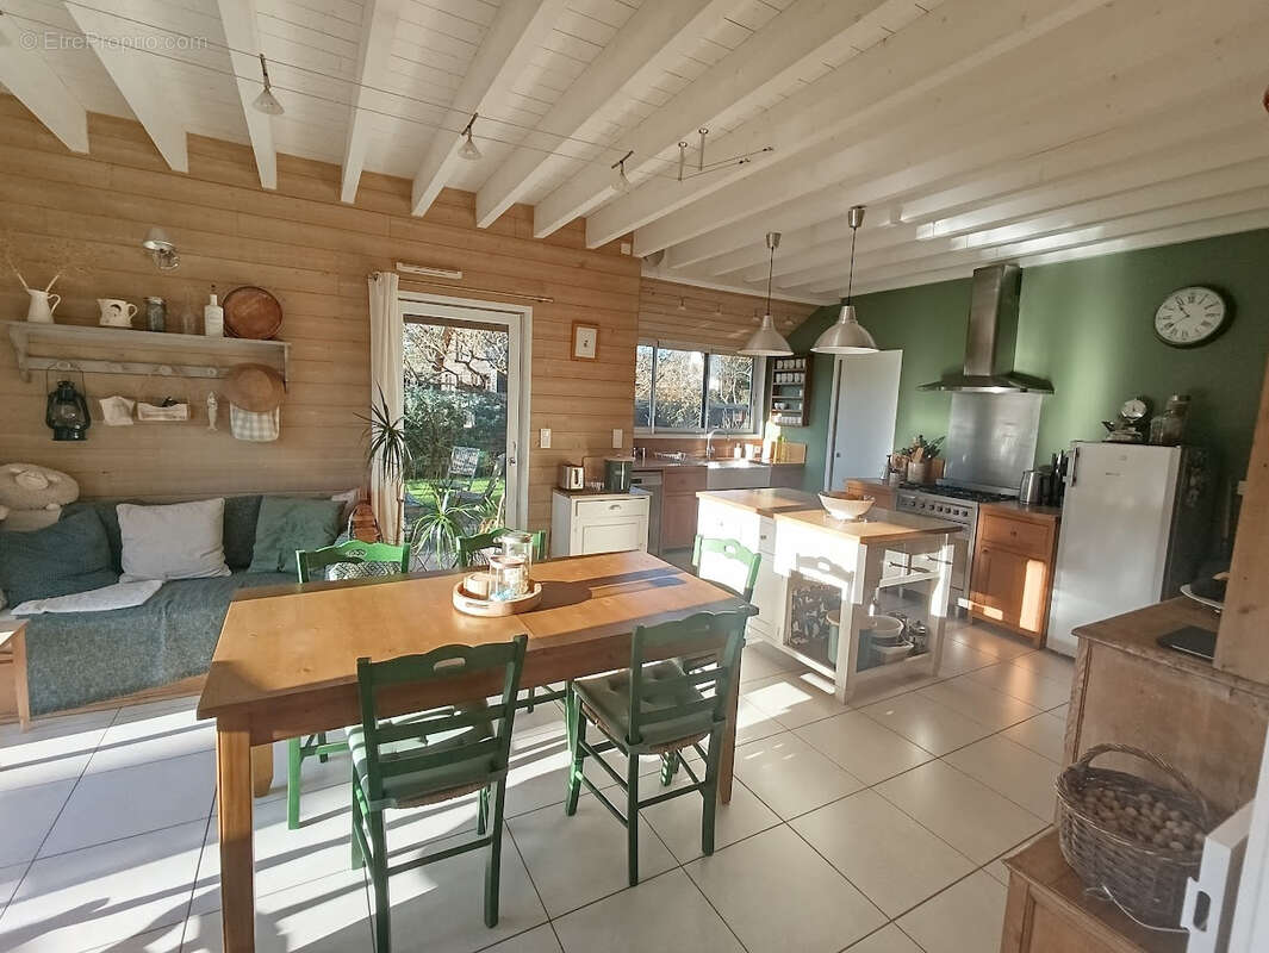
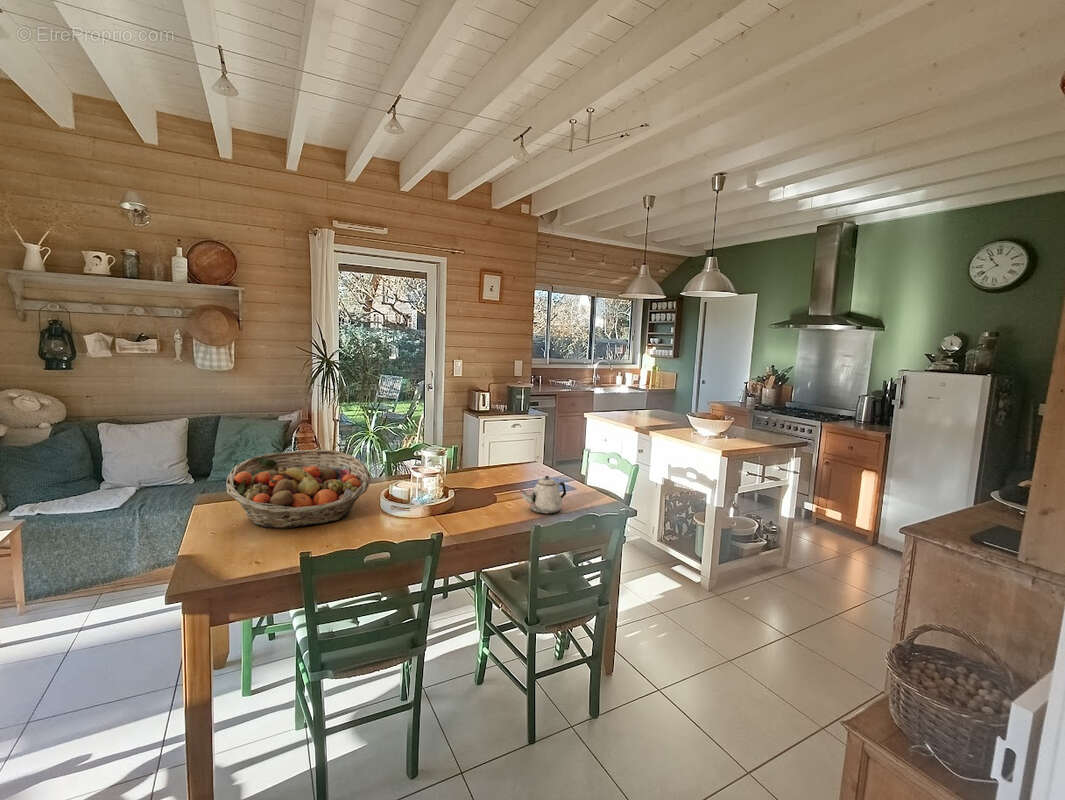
+ fruit basket [225,449,372,529]
+ teapot [519,475,567,515]
